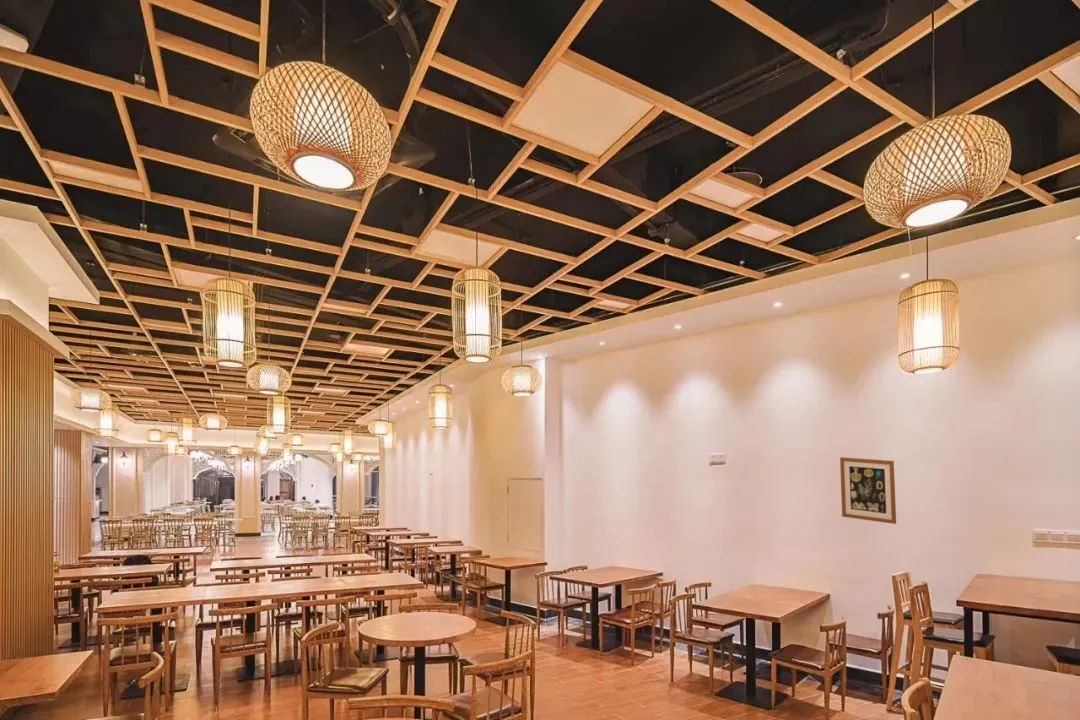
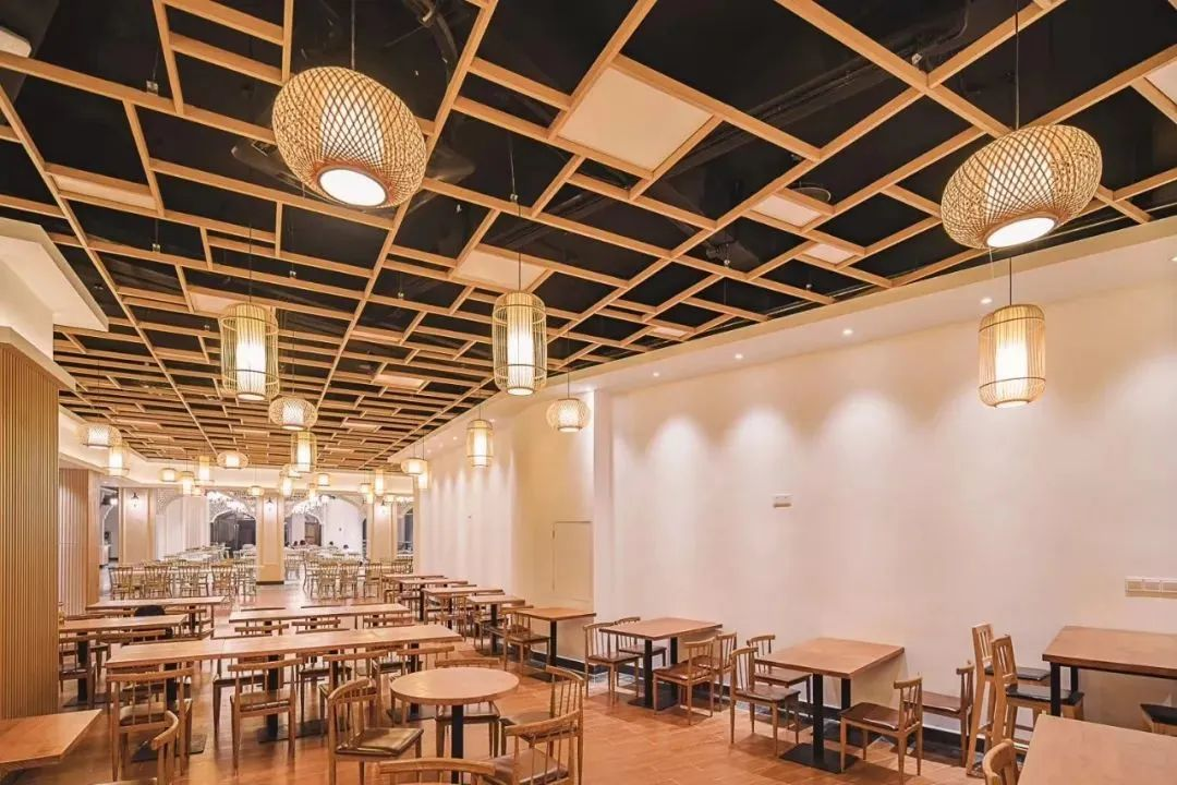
- wall art [839,456,897,525]
